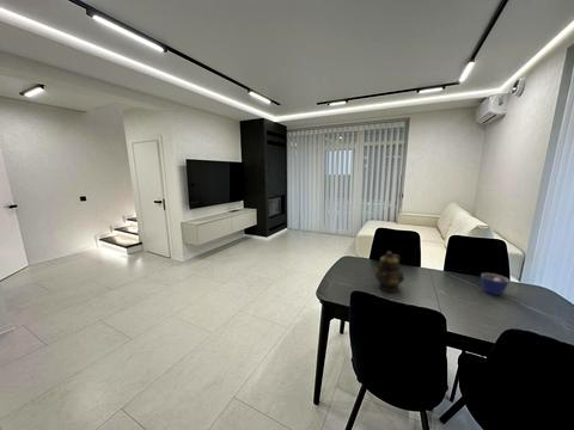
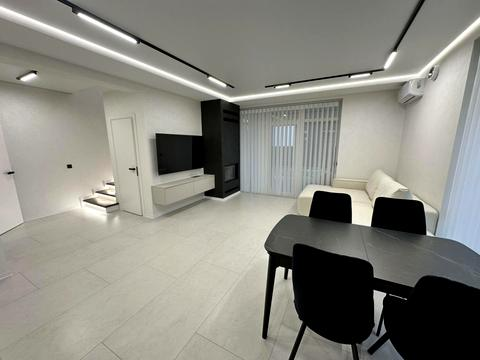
- teapot [373,250,405,294]
- cup [480,272,511,296]
